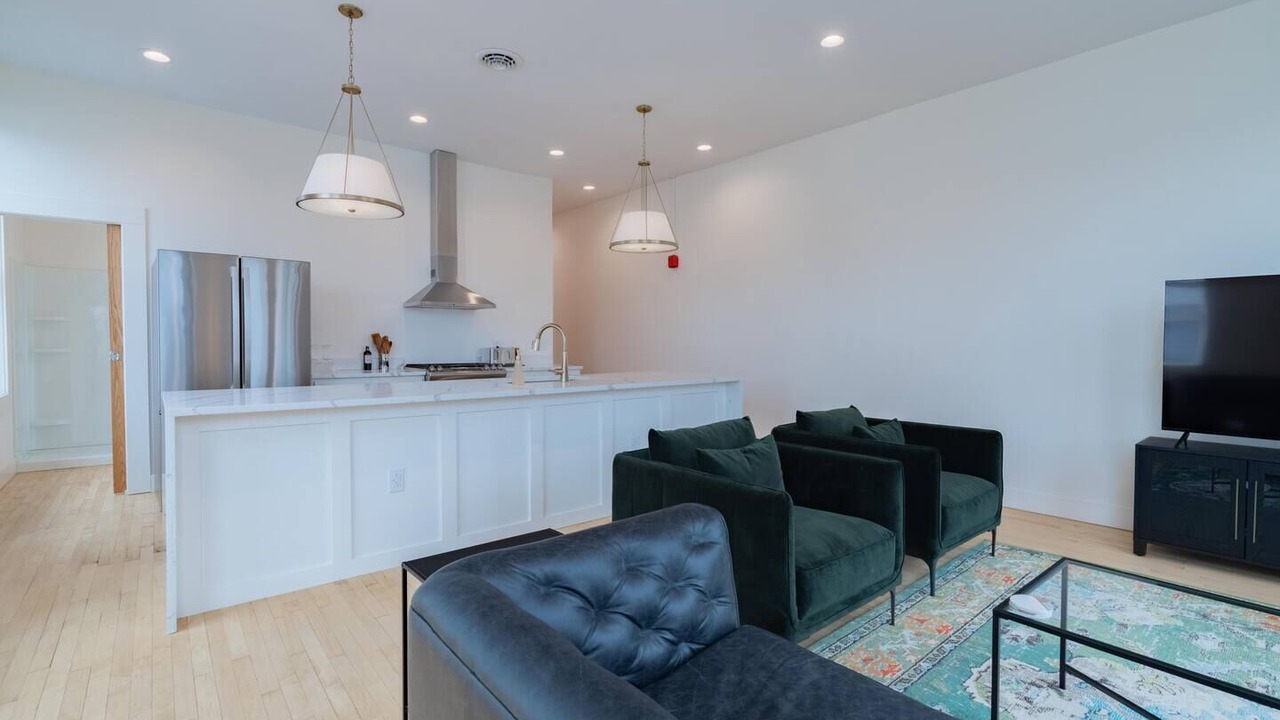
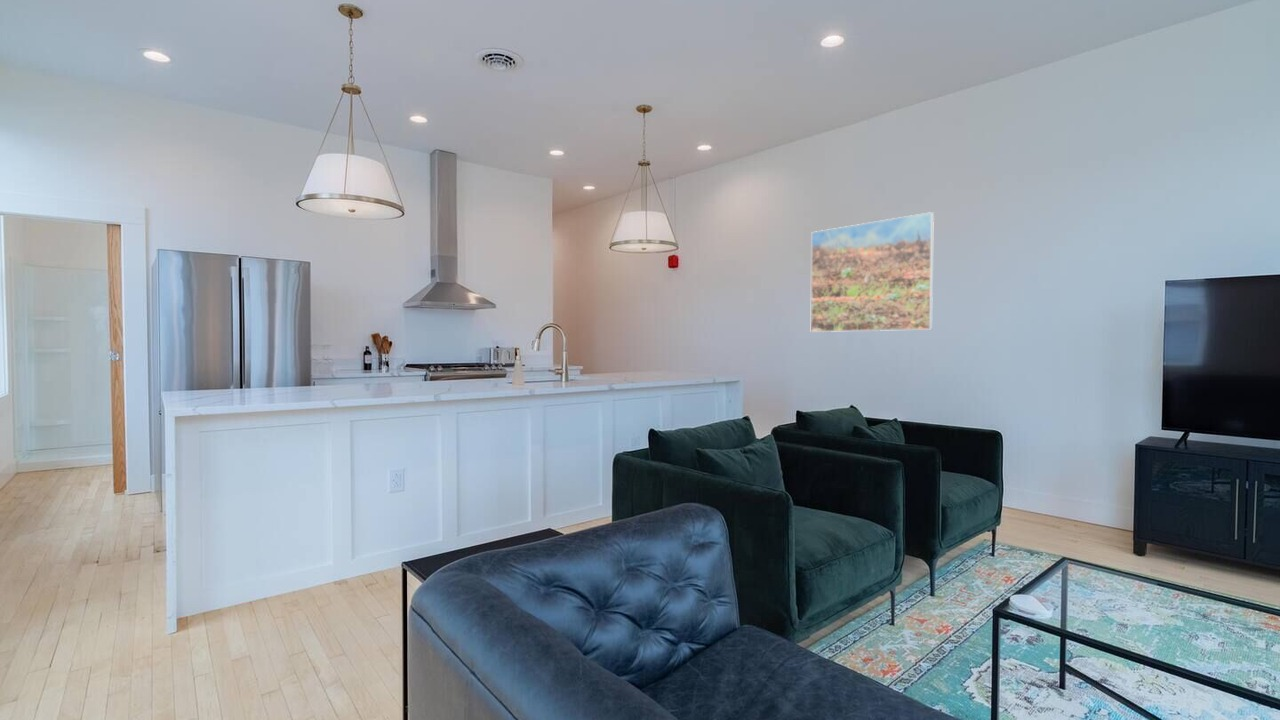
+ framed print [810,211,935,333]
